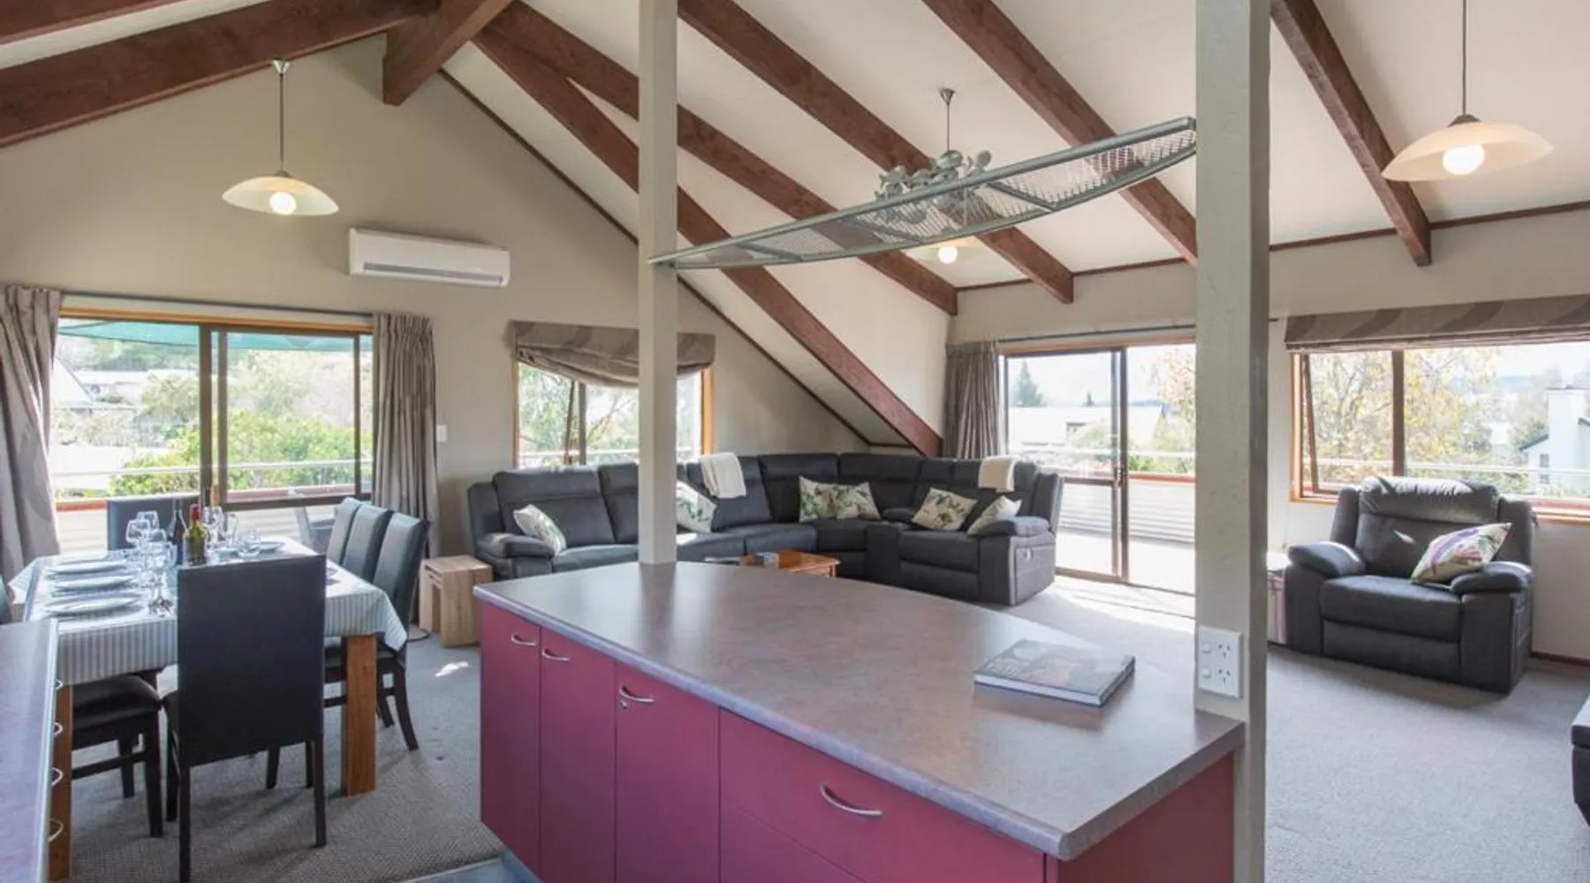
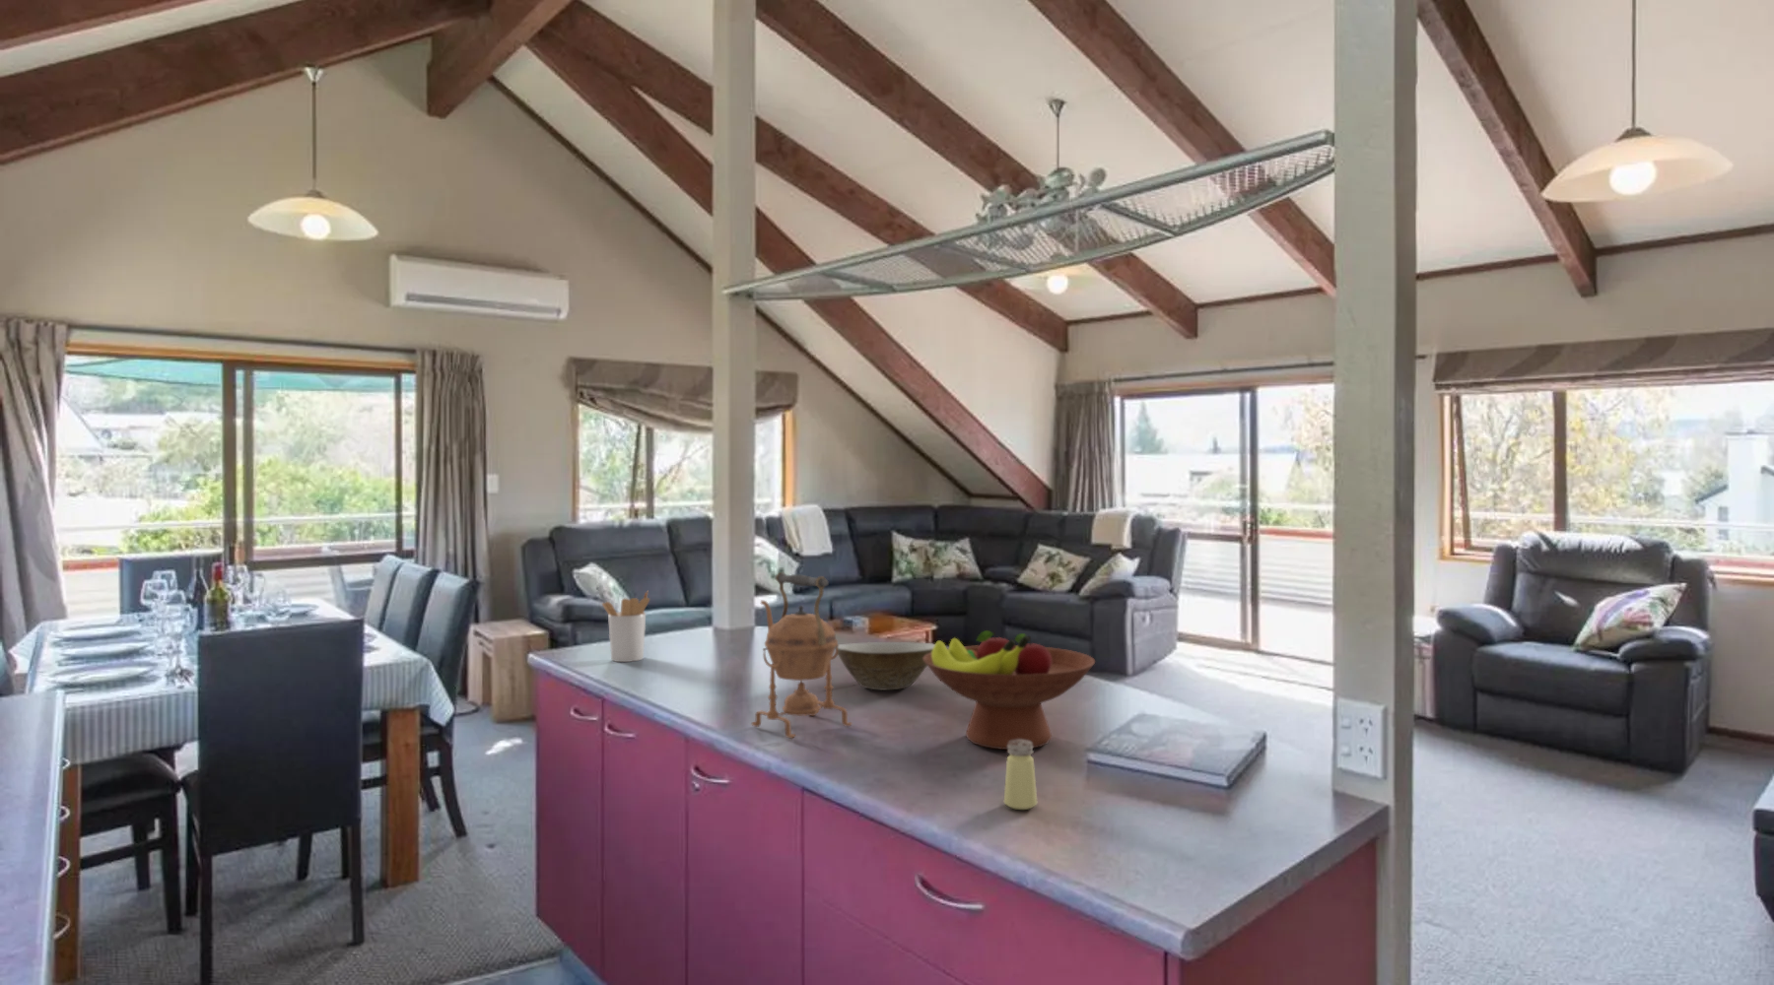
+ saltshaker [1003,740,1037,810]
+ fruit bowl [922,630,1096,751]
+ bowl [835,642,934,691]
+ kettle [750,571,853,740]
+ utensil holder [601,591,650,662]
